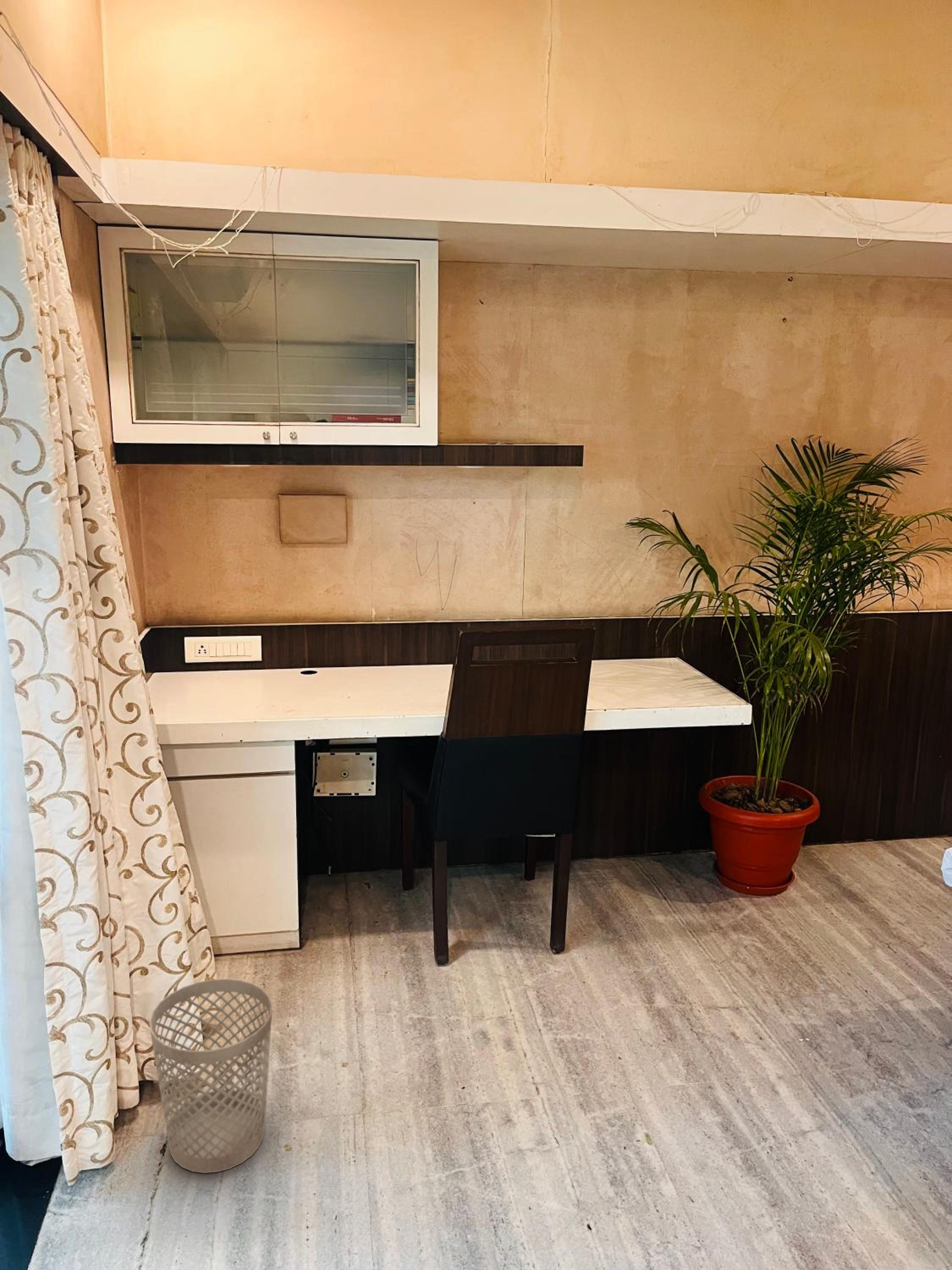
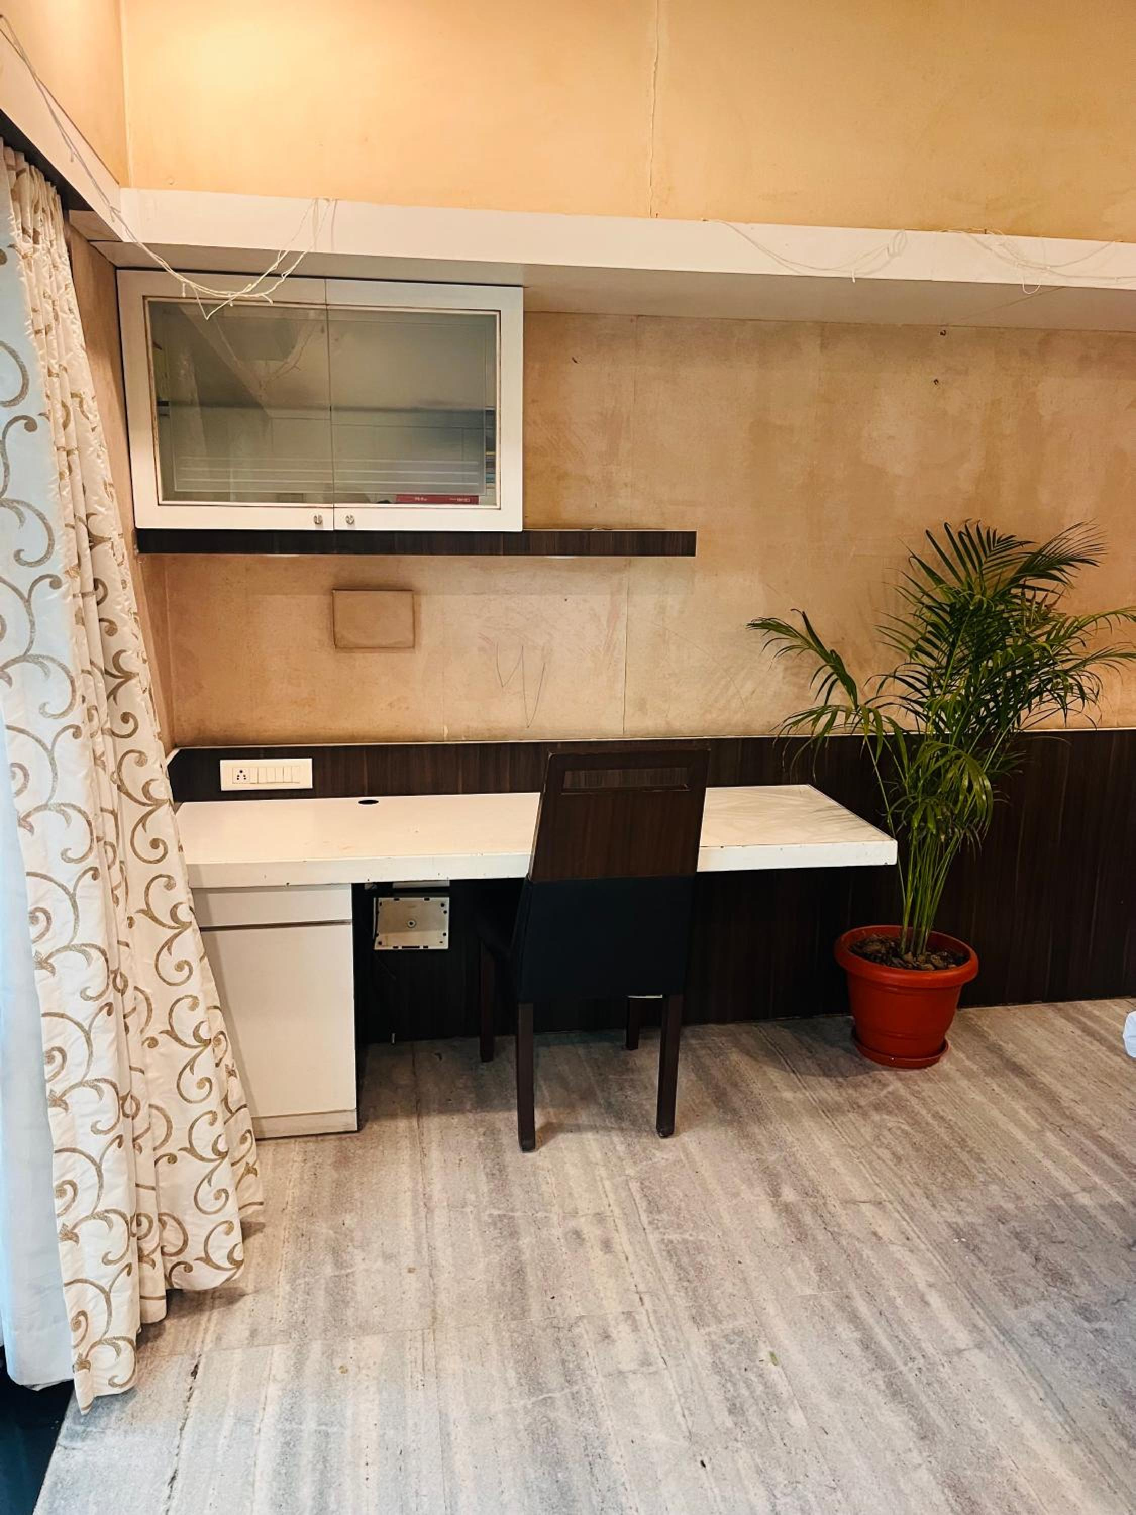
- wastebasket [149,978,273,1173]
